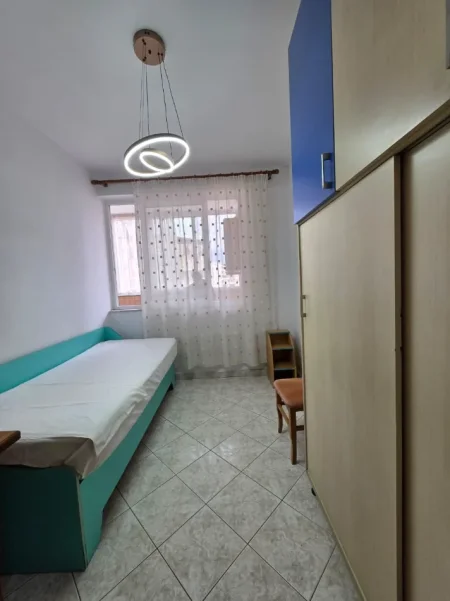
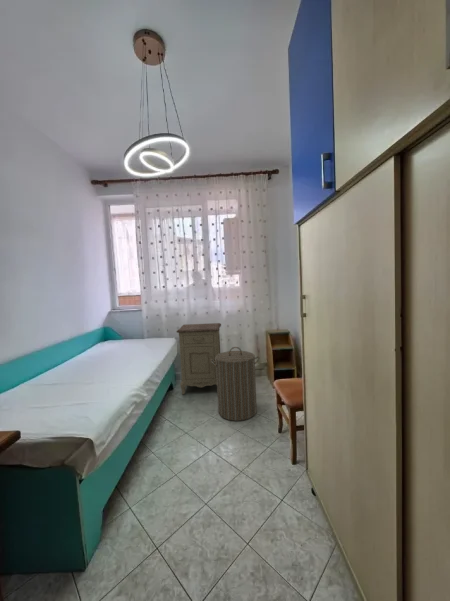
+ nightstand [175,322,222,395]
+ laundry hamper [211,346,260,422]
